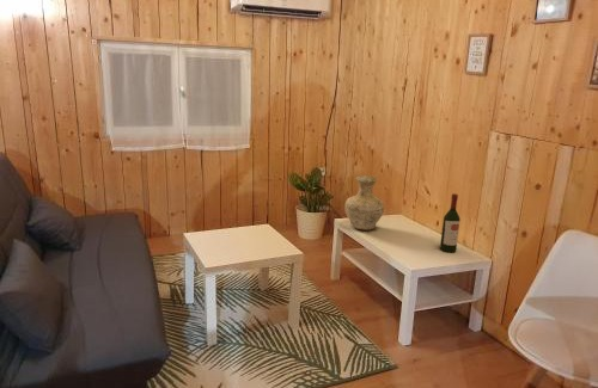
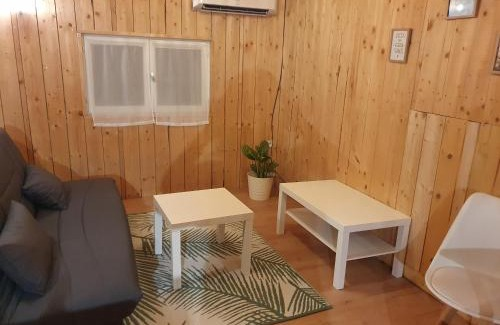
- vase [343,174,385,232]
- wine bottle [439,192,462,253]
